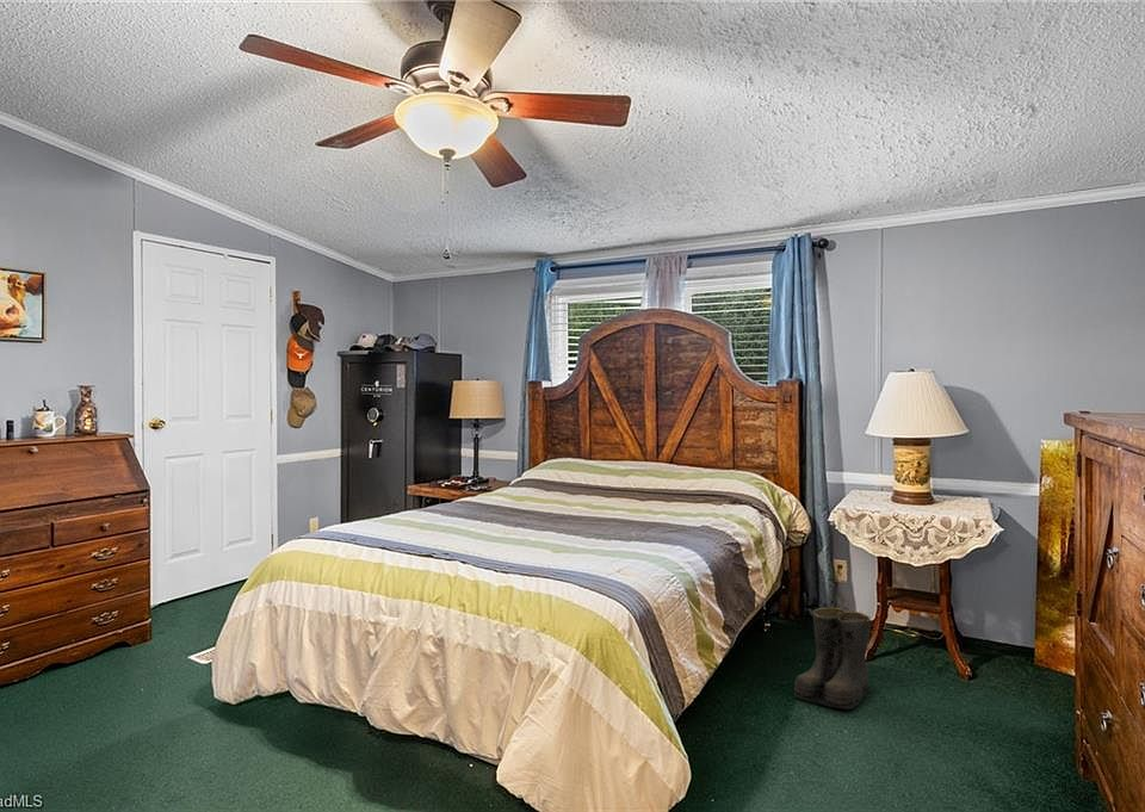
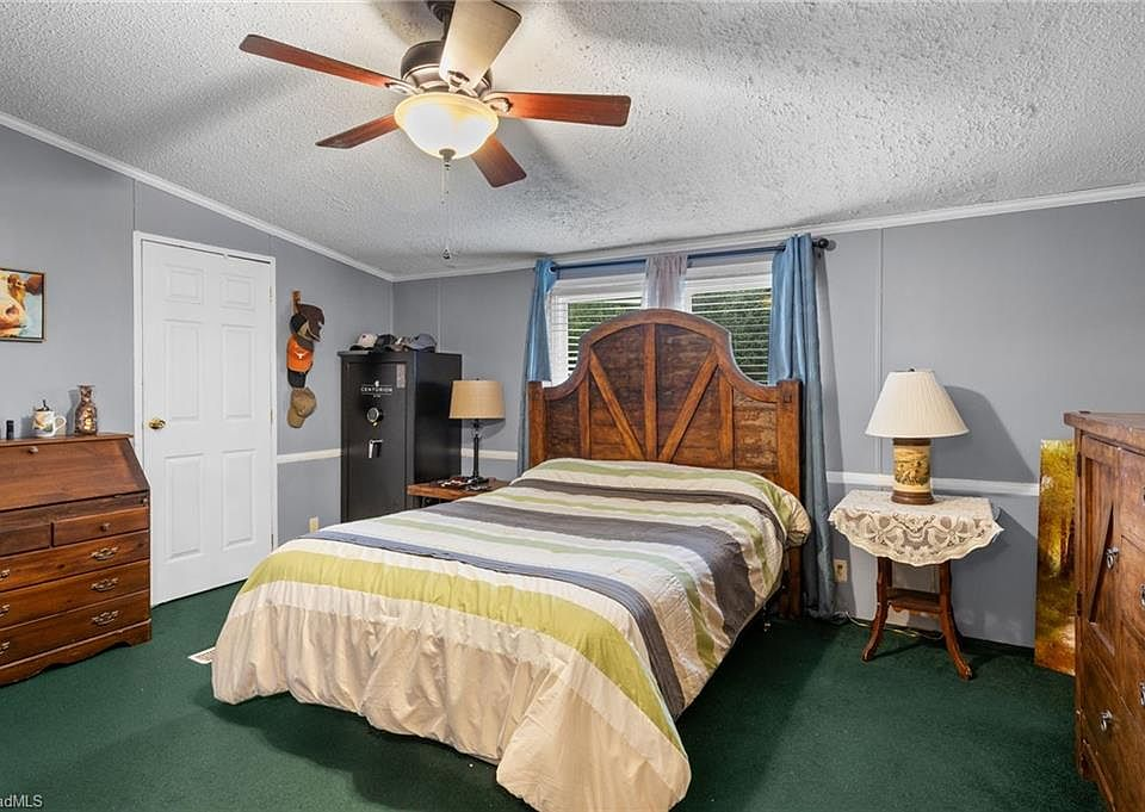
- boots [793,607,873,711]
